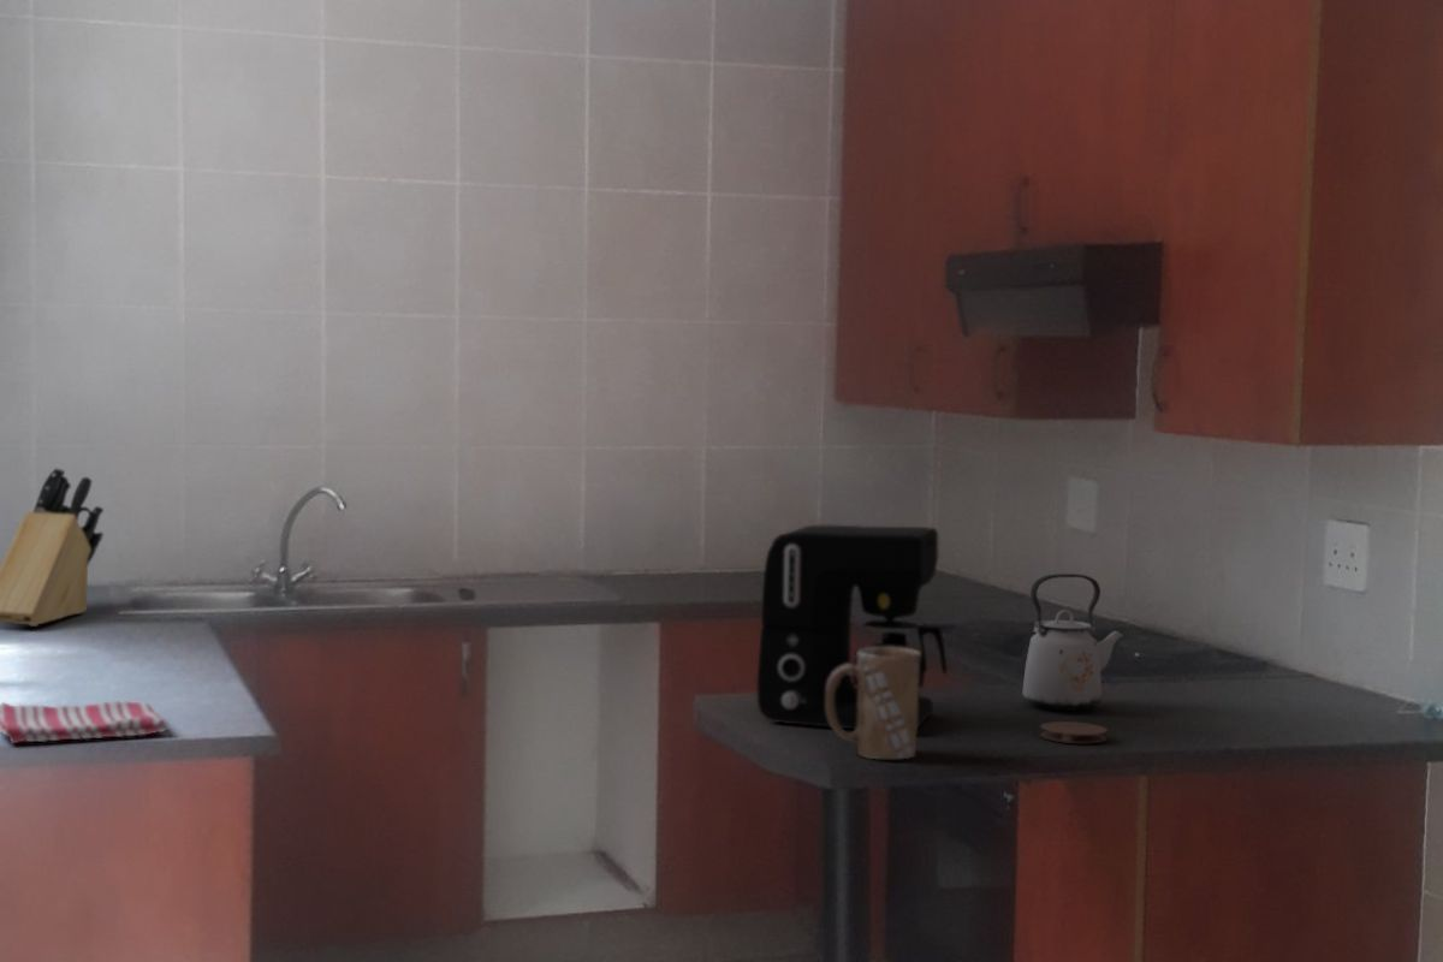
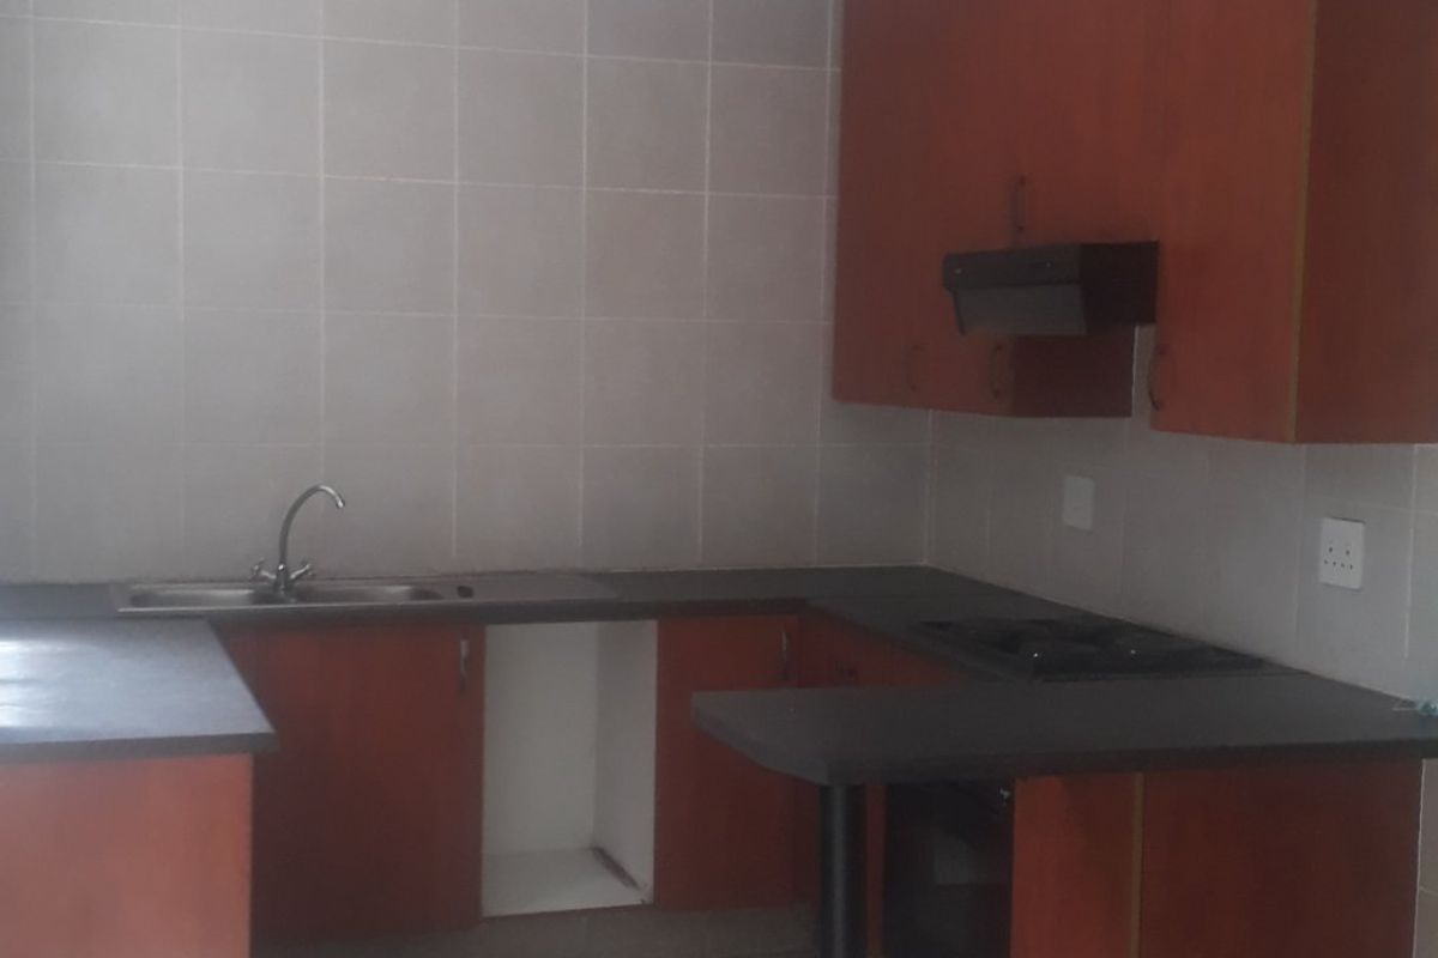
- coffee maker [756,524,948,730]
- mug [826,646,921,760]
- dish towel [0,700,171,744]
- coaster [1039,720,1108,744]
- kettle [1021,572,1124,712]
- knife block [0,467,105,628]
